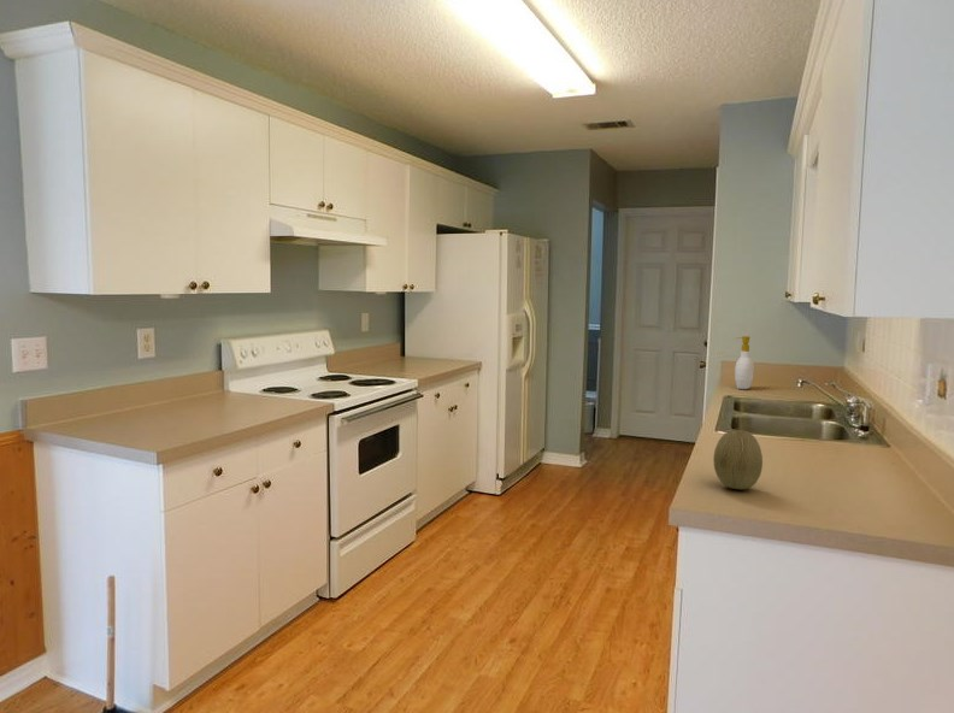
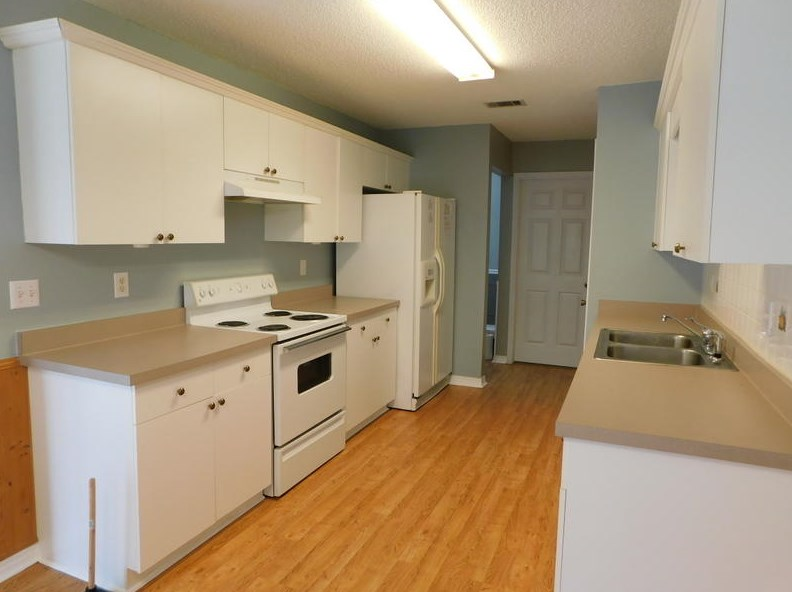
- soap bottle [734,335,755,390]
- fruit [712,428,764,490]
